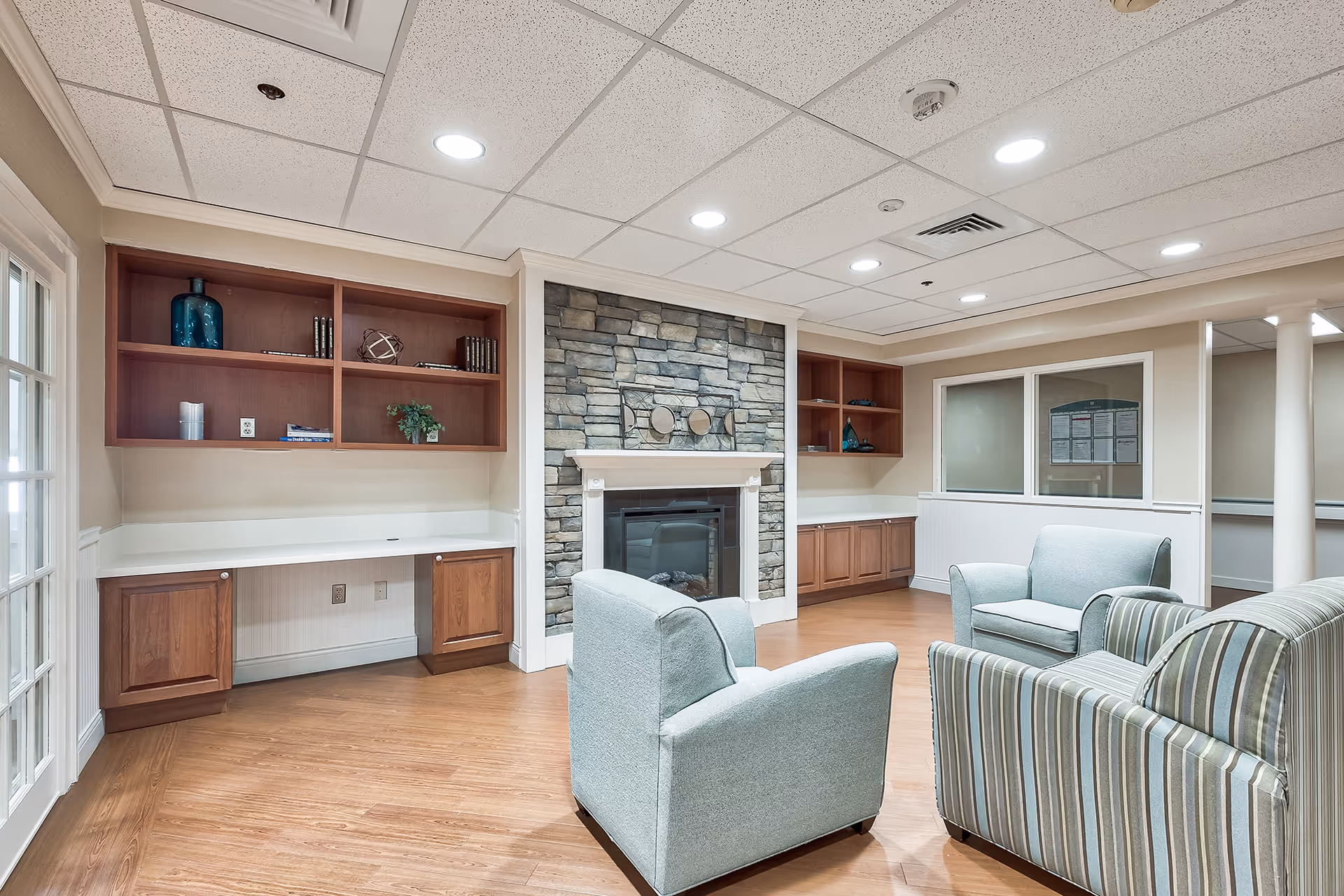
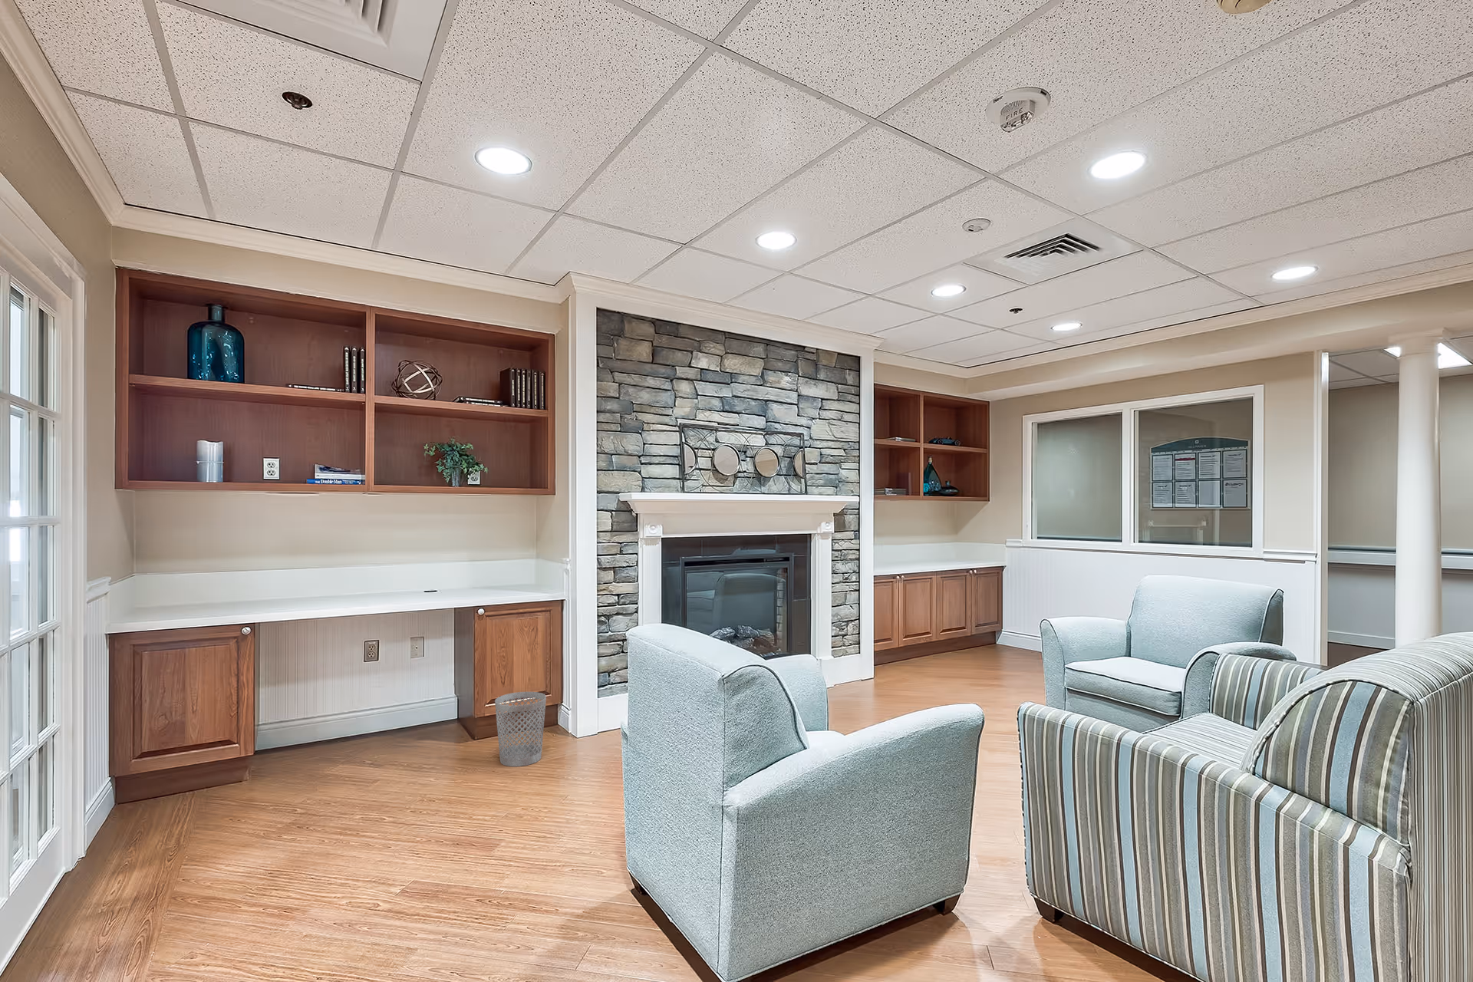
+ wastebasket [494,692,547,767]
